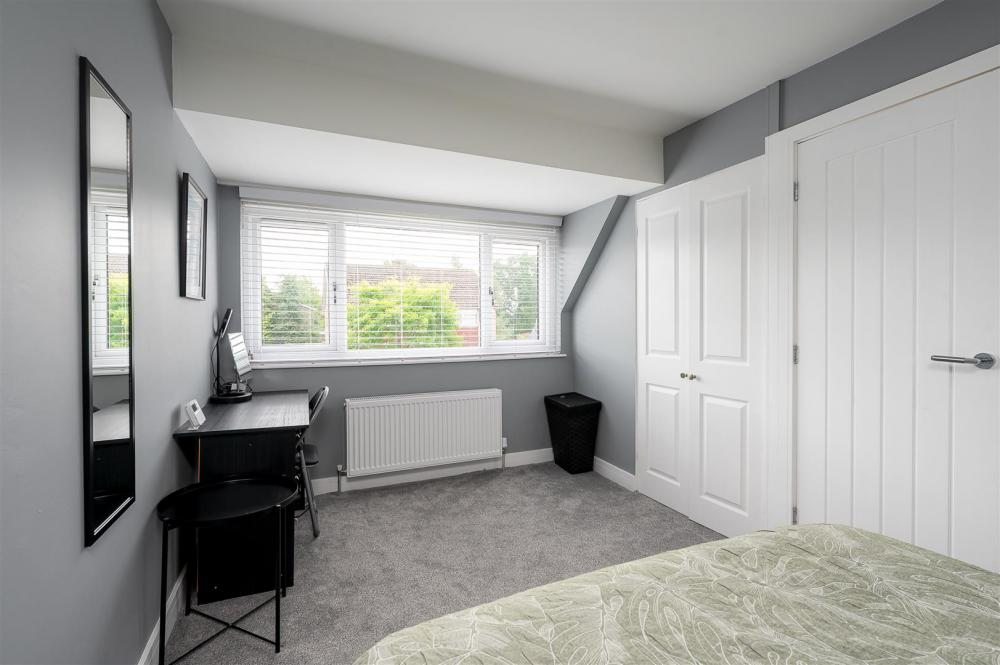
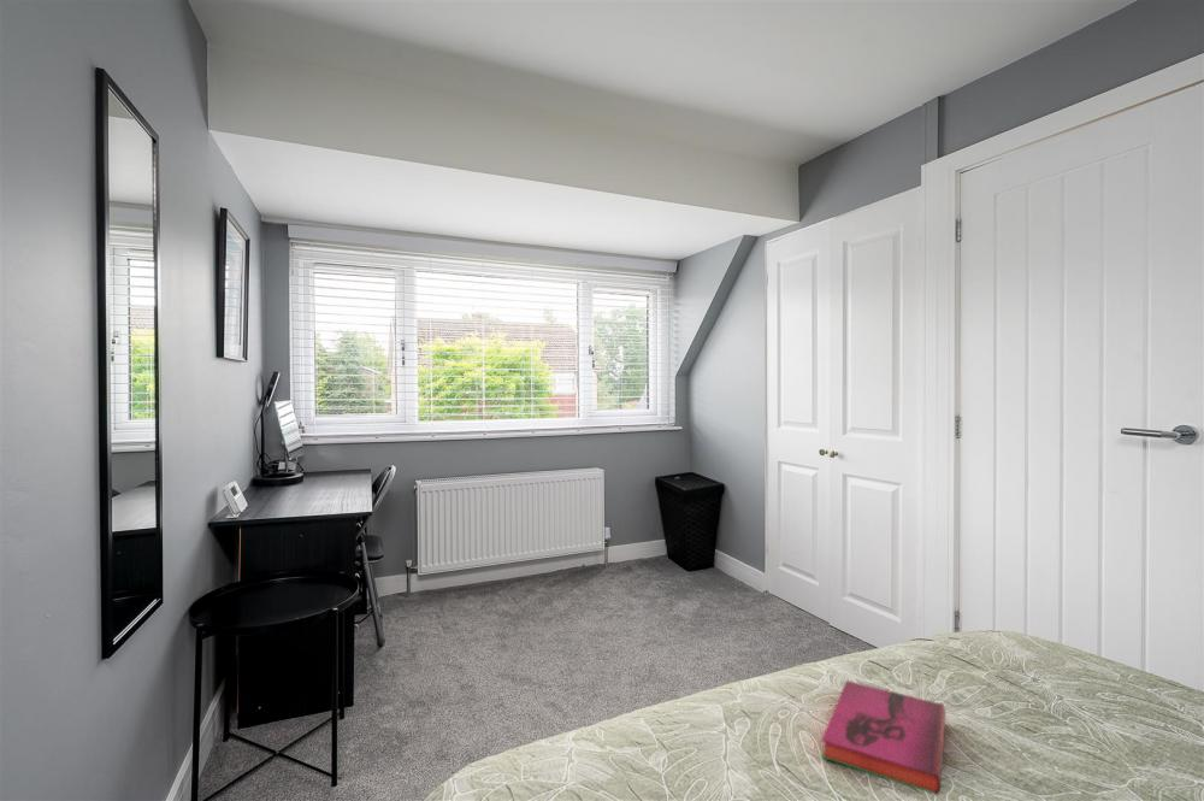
+ hardback book [820,679,946,796]
